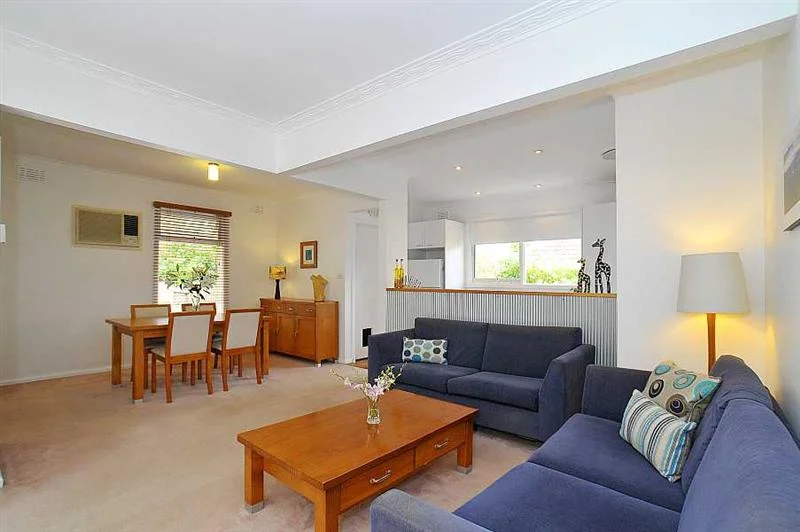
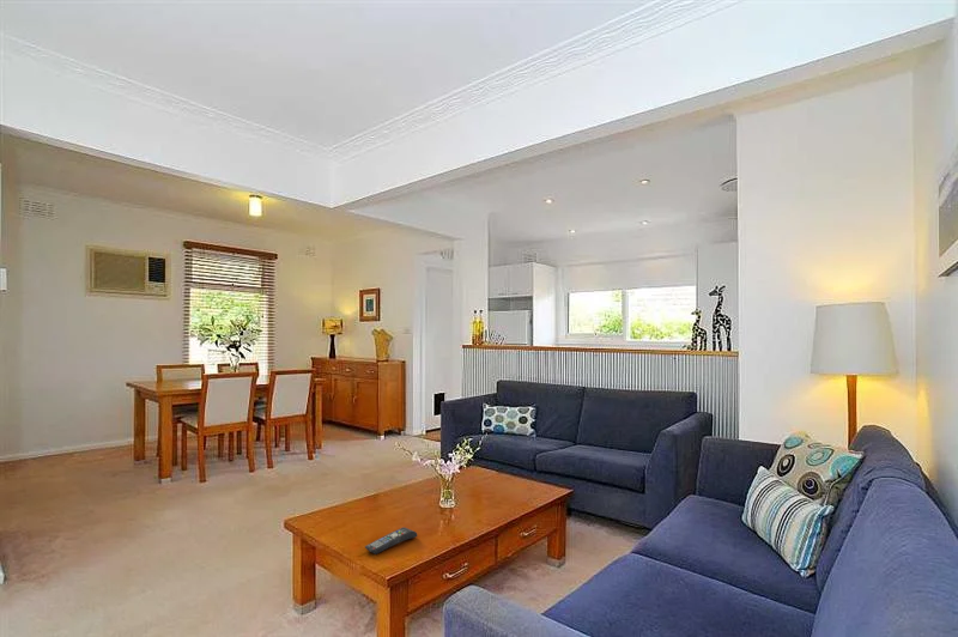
+ remote control [364,527,418,556]
